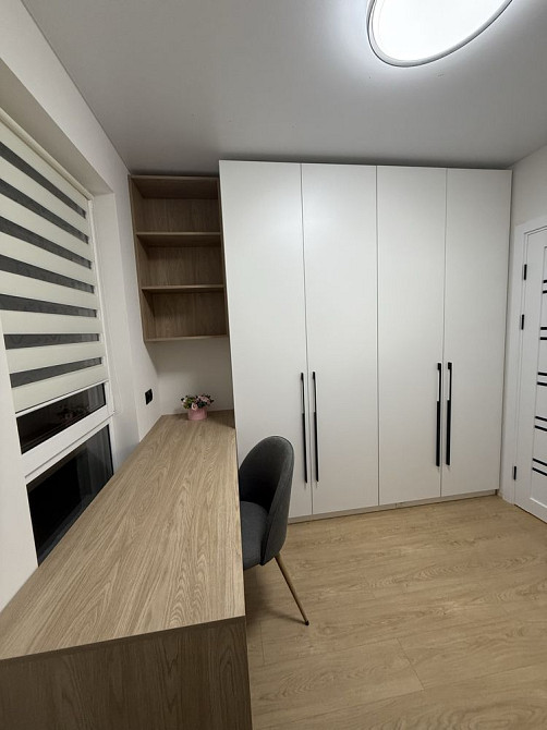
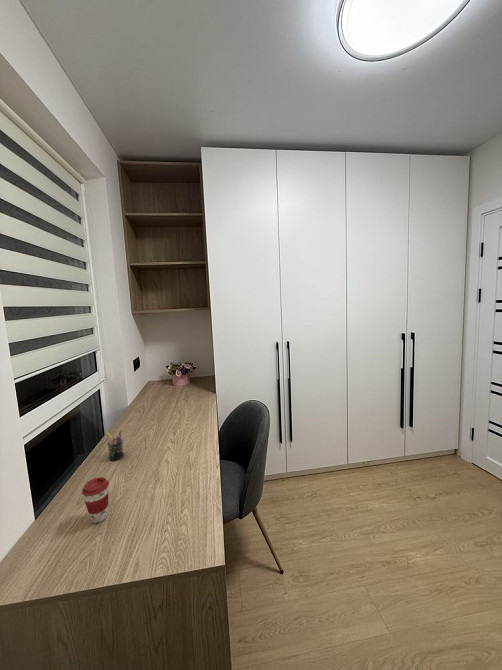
+ pen holder [106,429,125,462]
+ coffee cup [81,476,110,524]
